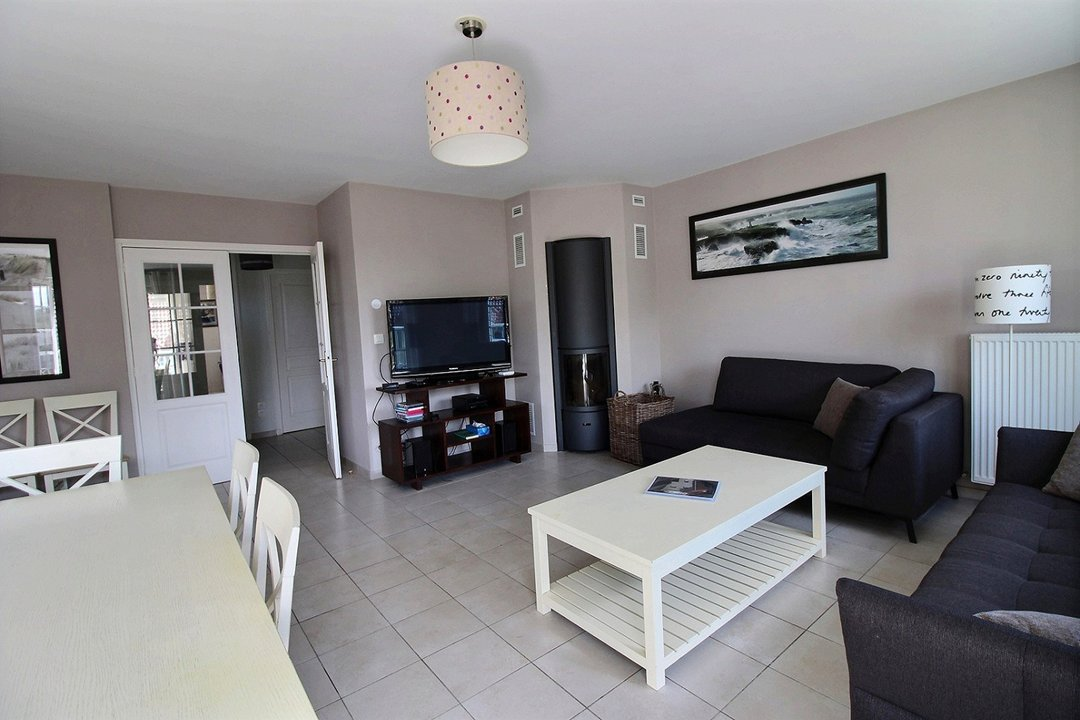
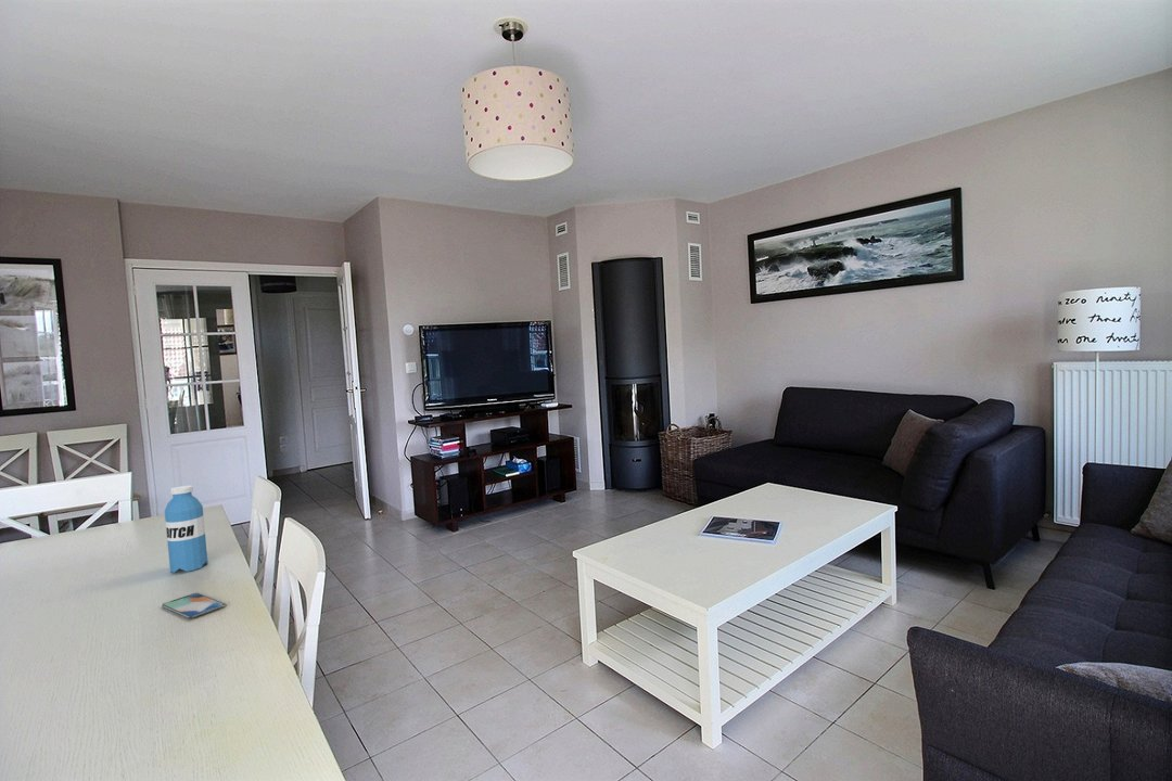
+ water bottle [164,485,209,574]
+ smartphone [161,592,227,619]
